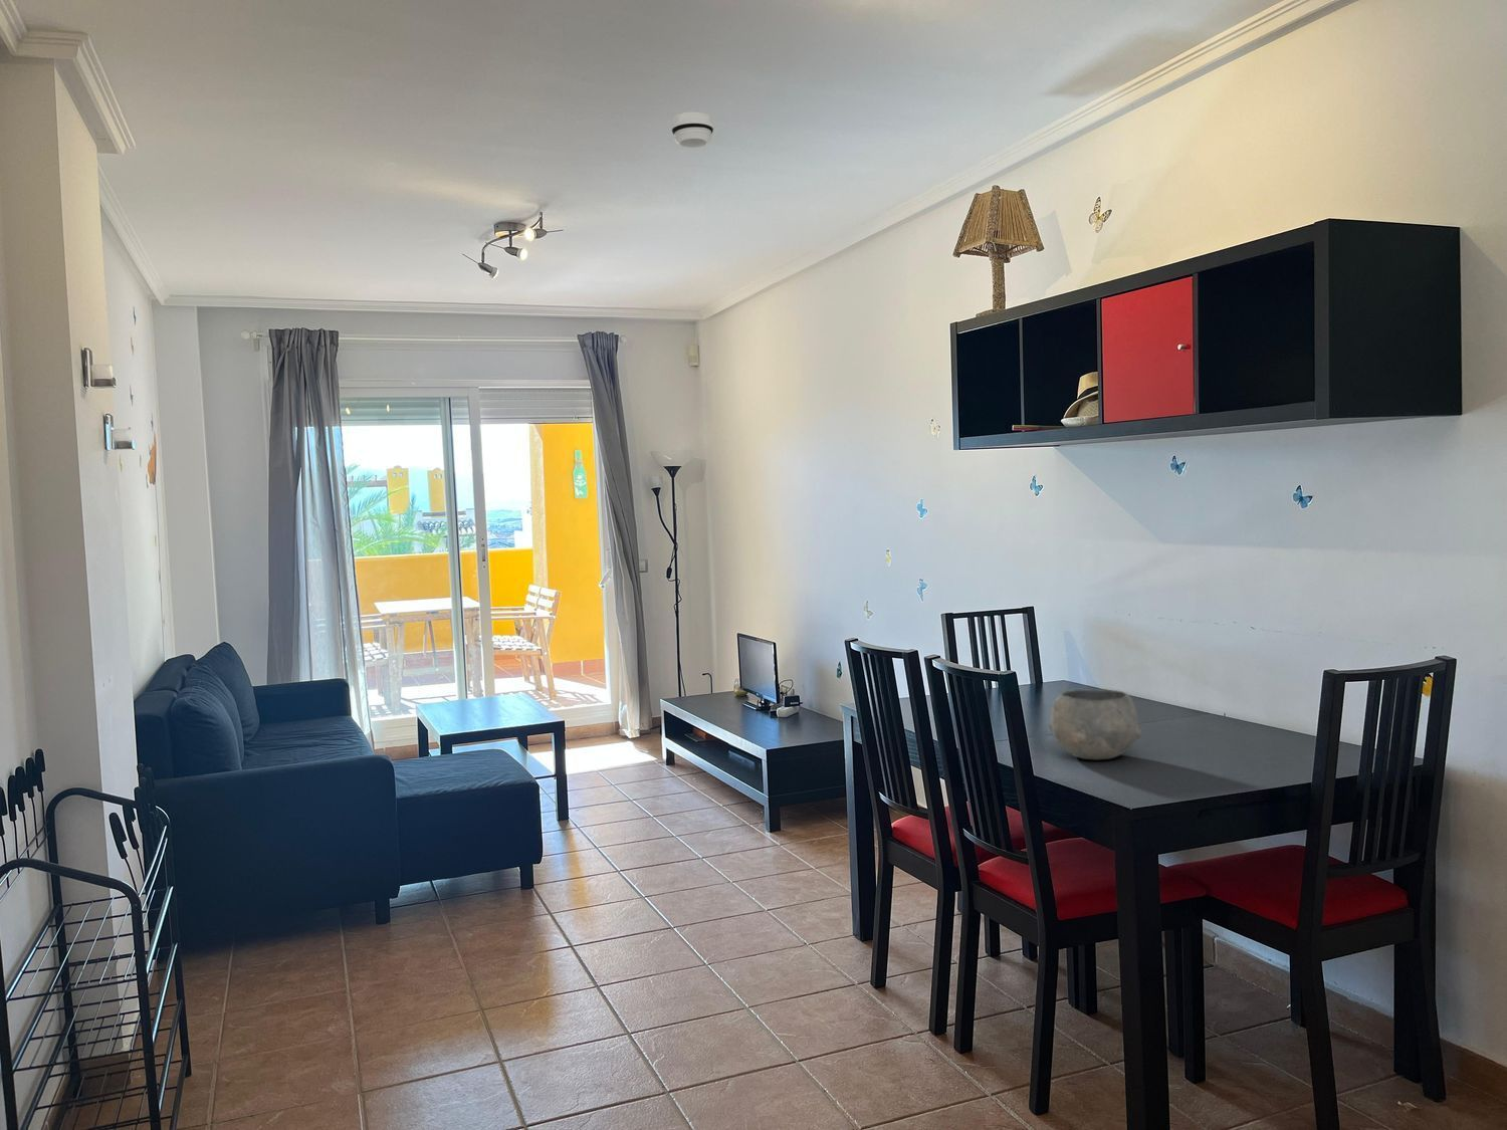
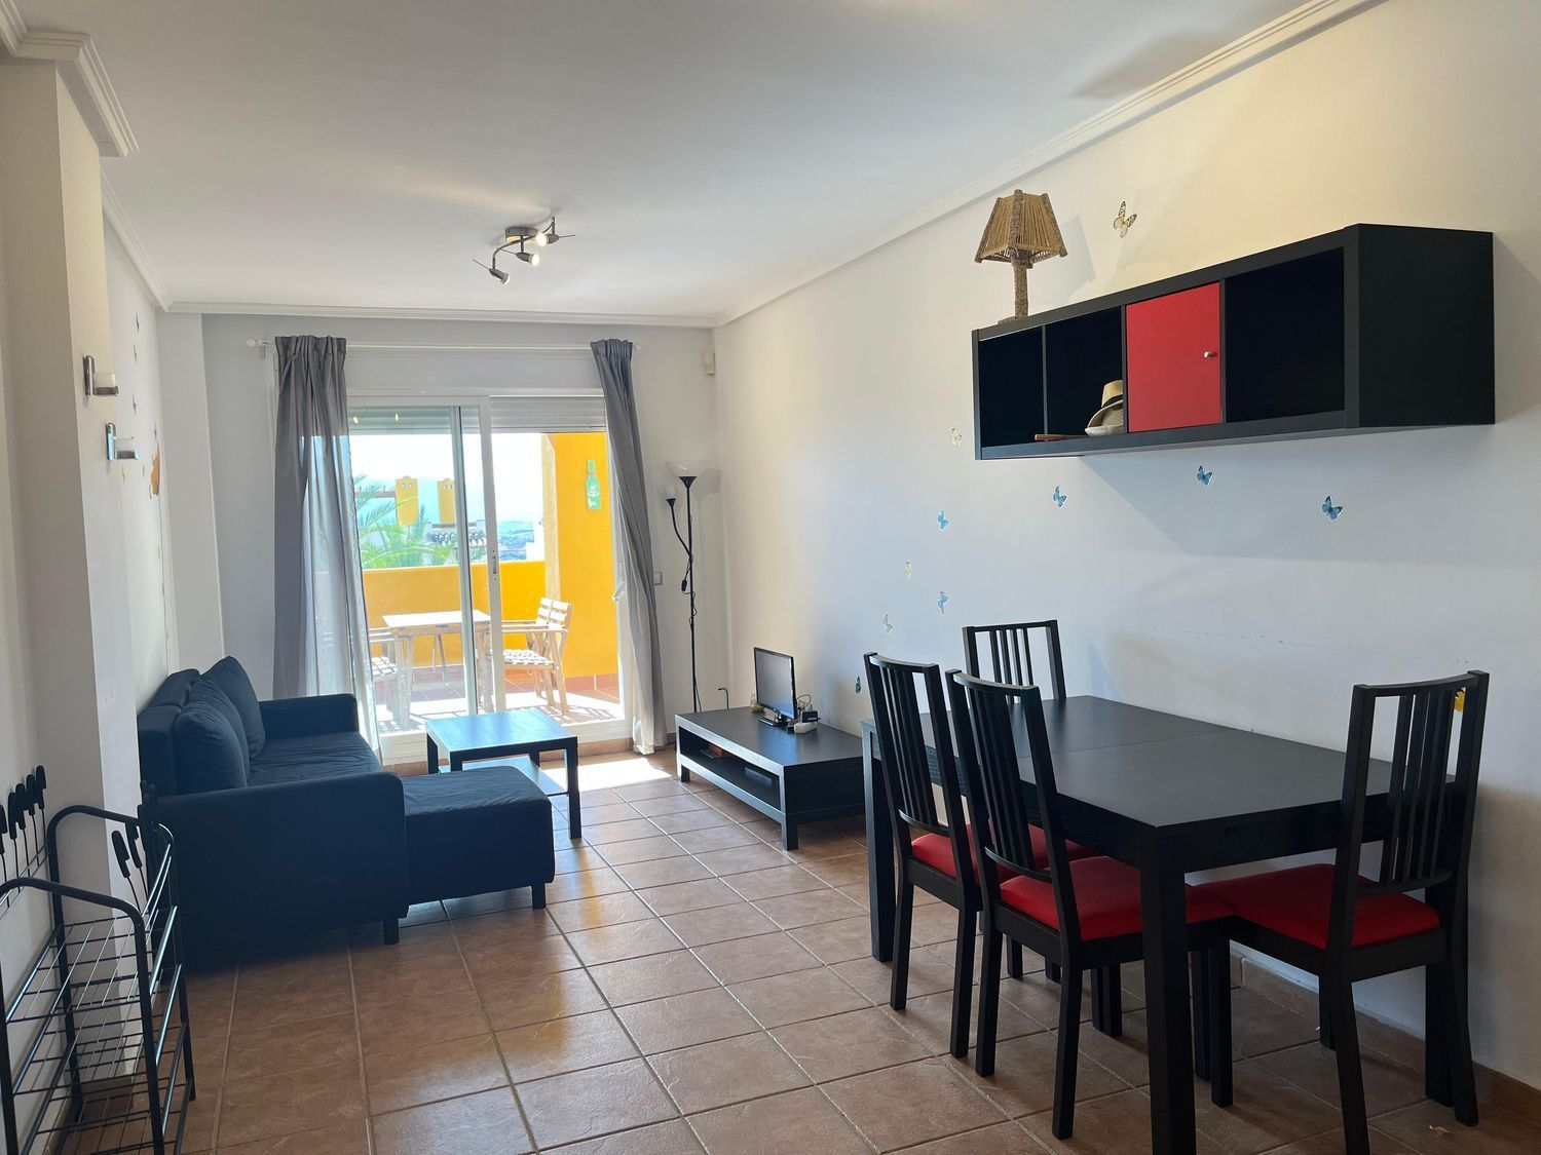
- bowl [1049,688,1143,761]
- smoke detector [670,110,714,148]
